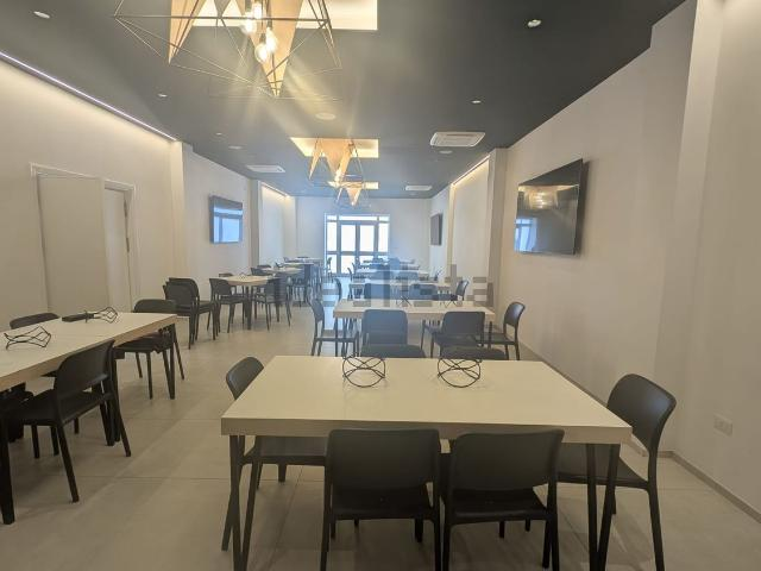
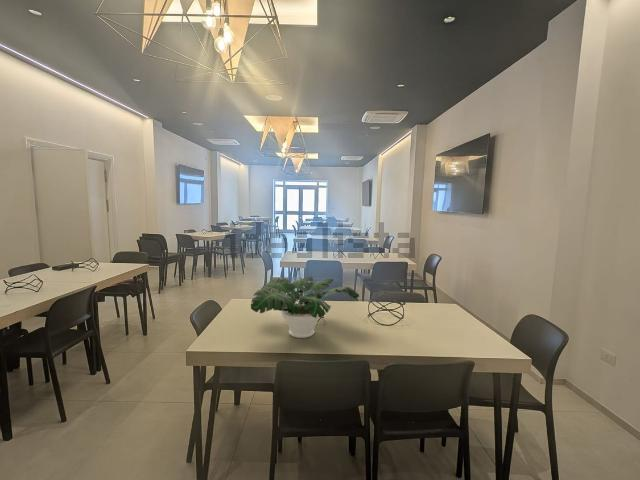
+ potted plant [250,276,360,339]
